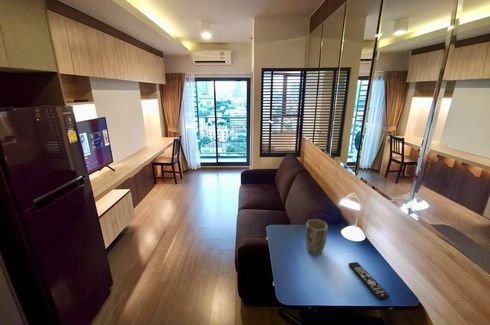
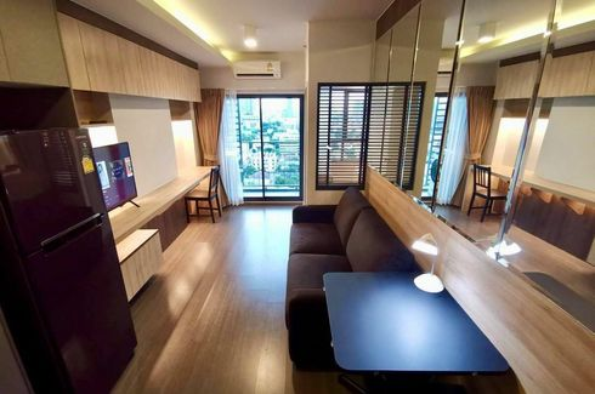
- remote control [348,261,391,301]
- plant pot [304,218,328,256]
